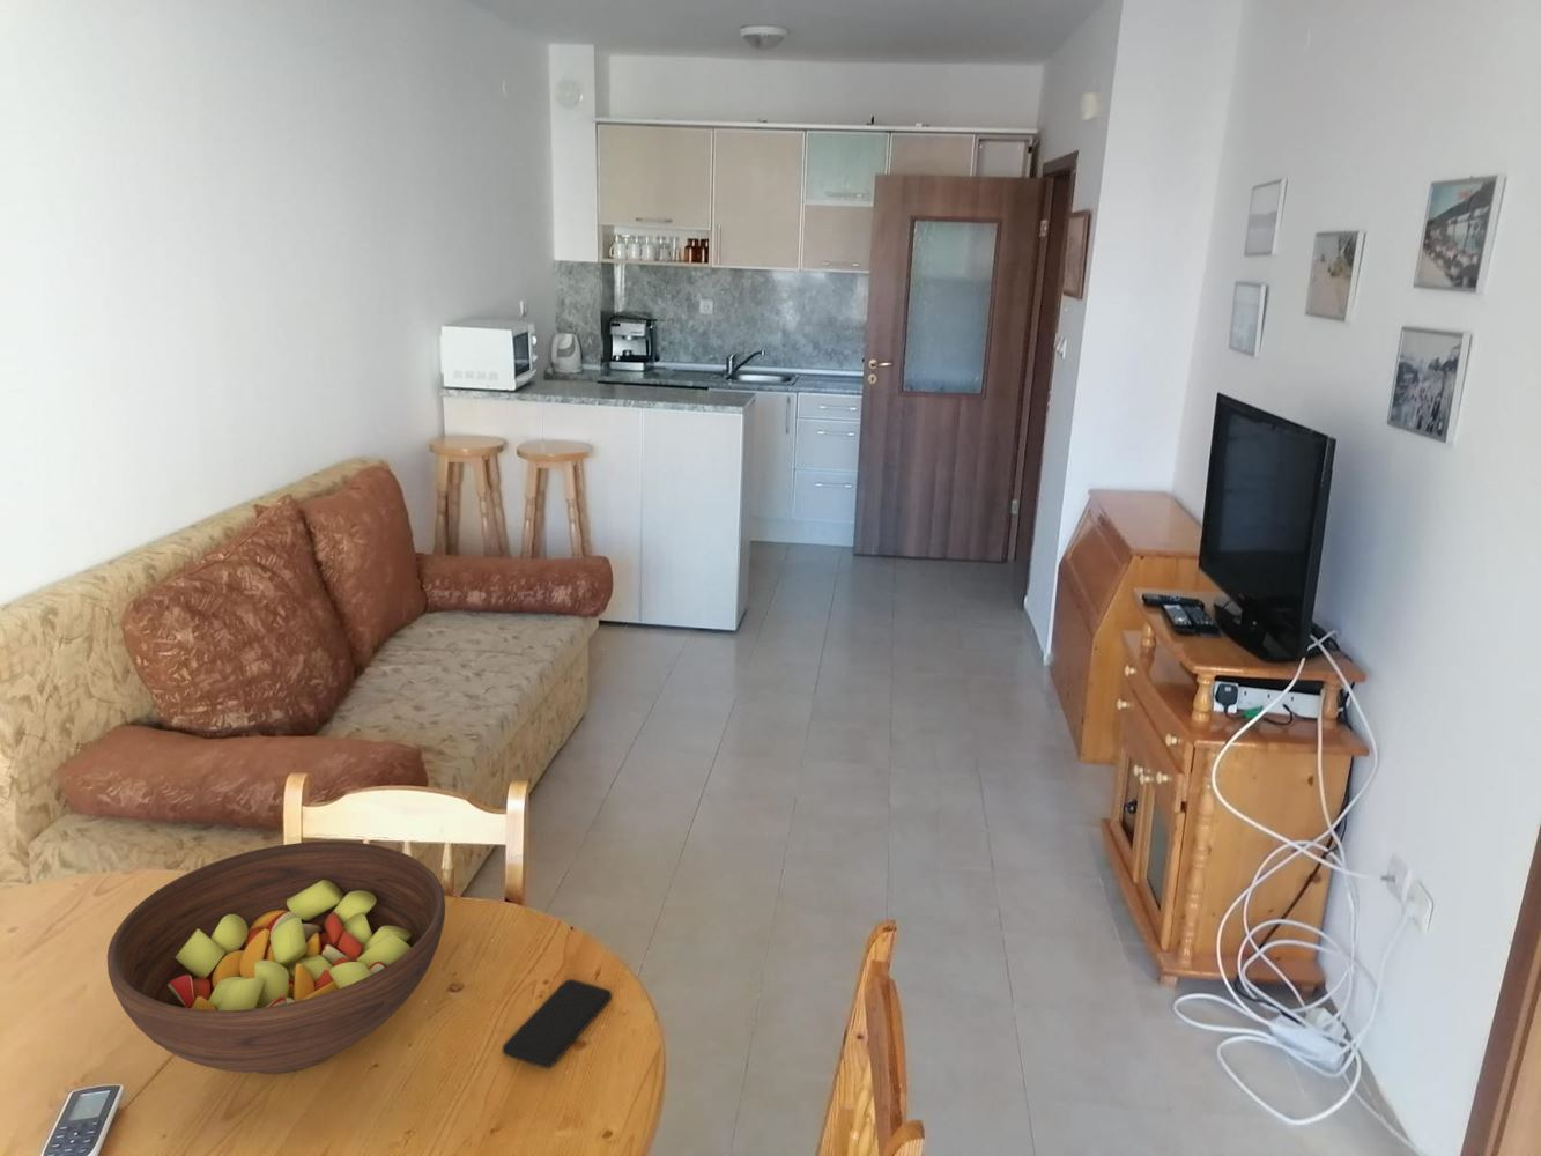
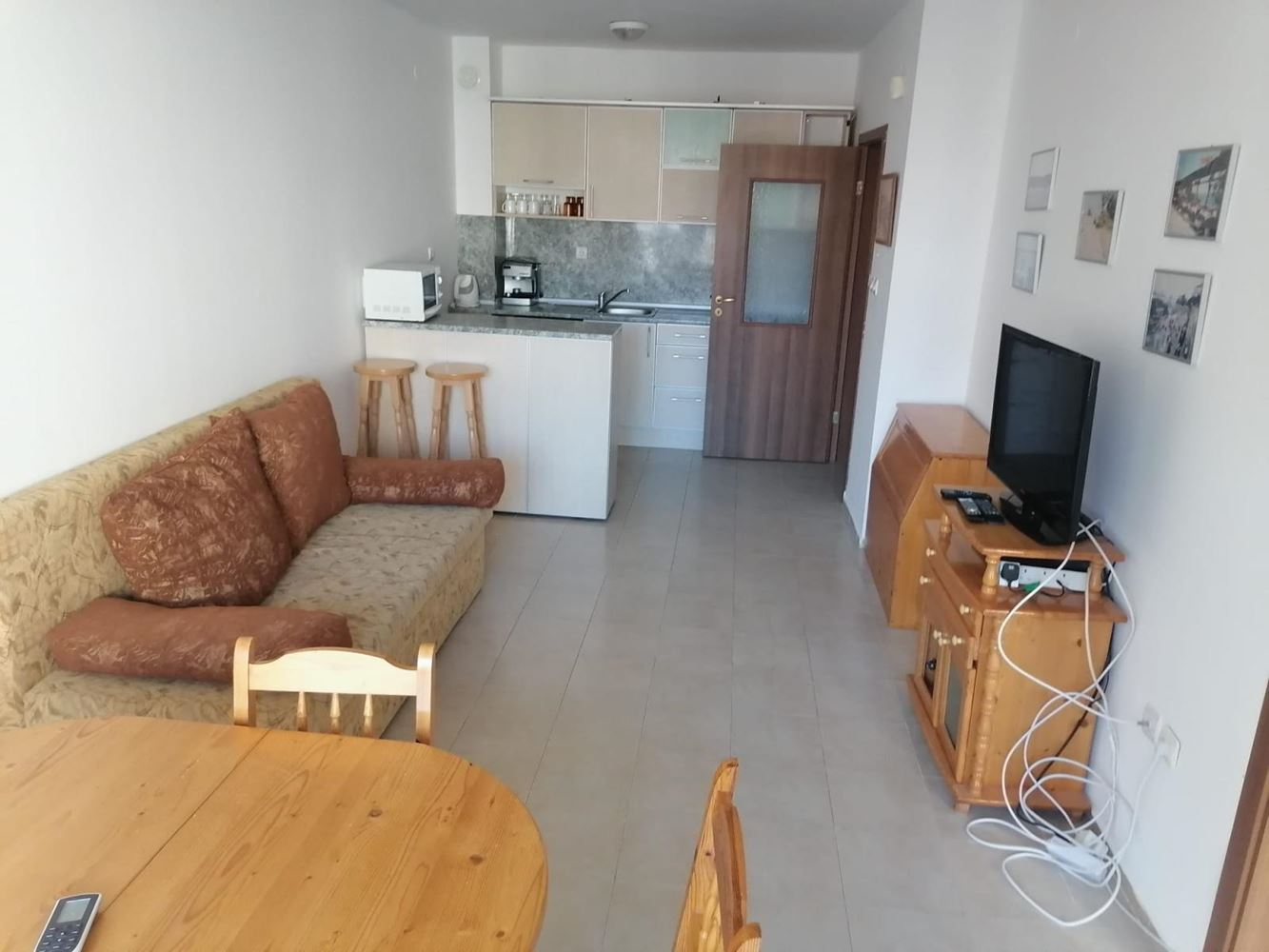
- smartphone [502,977,613,1070]
- fruit bowl [107,840,446,1075]
